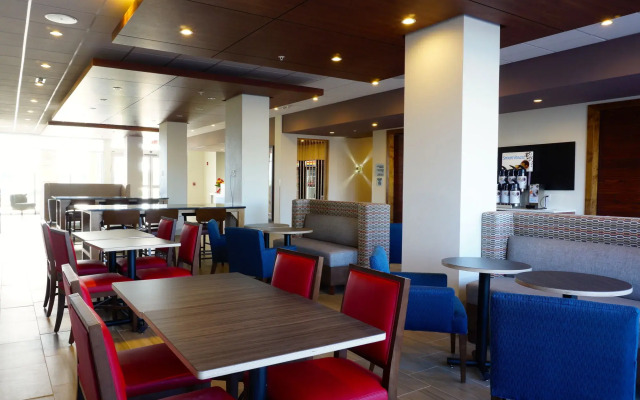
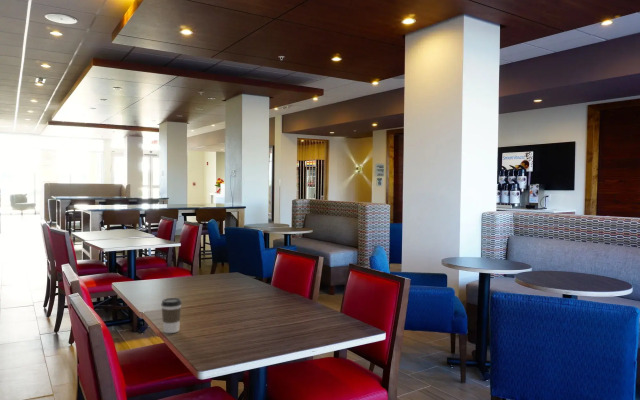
+ coffee cup [160,297,183,334]
